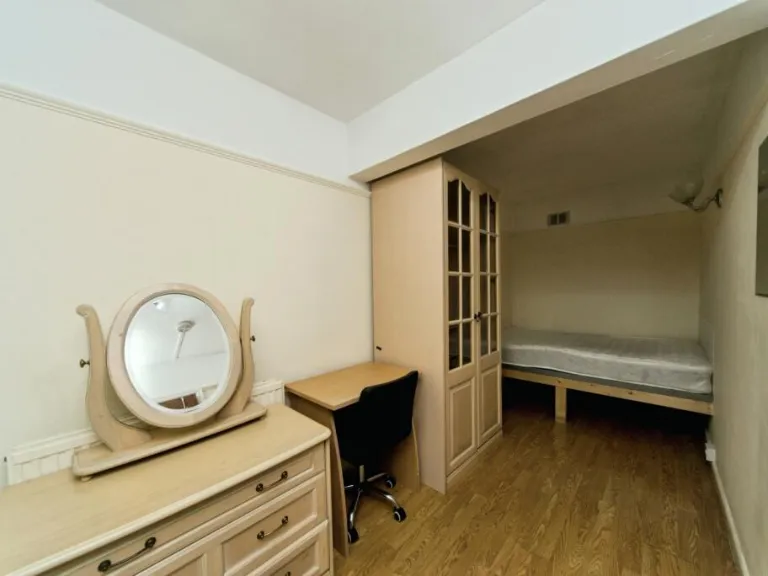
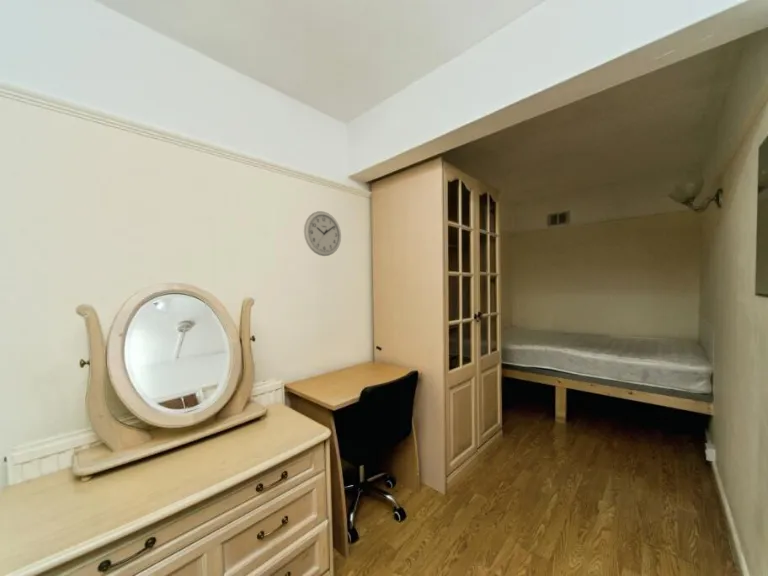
+ wall clock [303,210,342,257]
